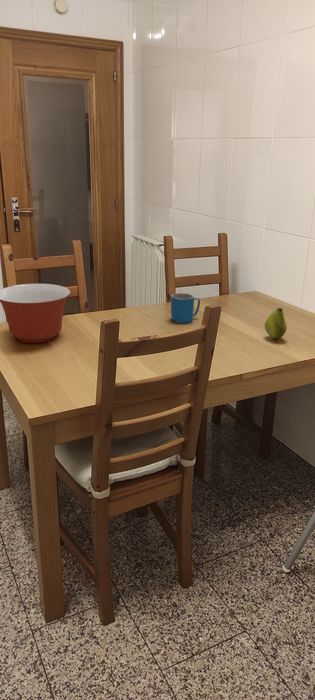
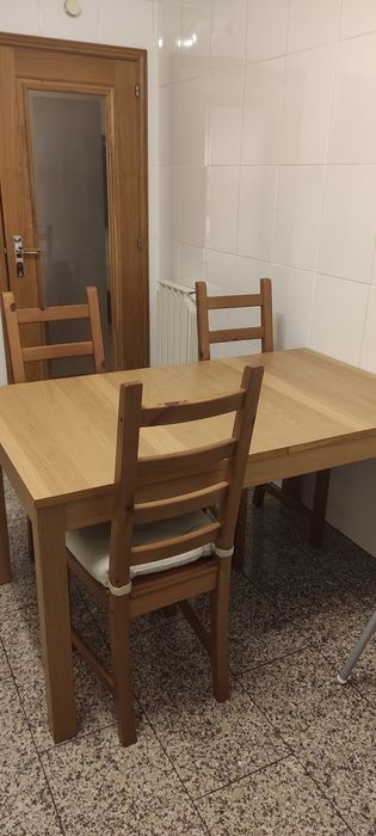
- fruit [264,307,288,340]
- mug [170,292,201,324]
- mixing bowl [0,283,72,344]
